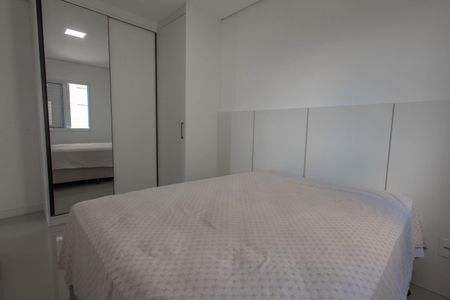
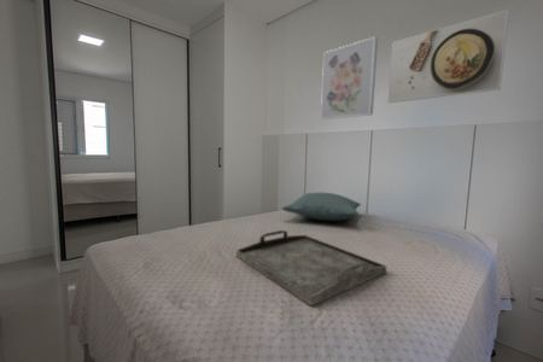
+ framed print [386,8,510,104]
+ wall art [320,36,379,121]
+ serving tray [235,229,389,308]
+ pillow [281,192,362,222]
